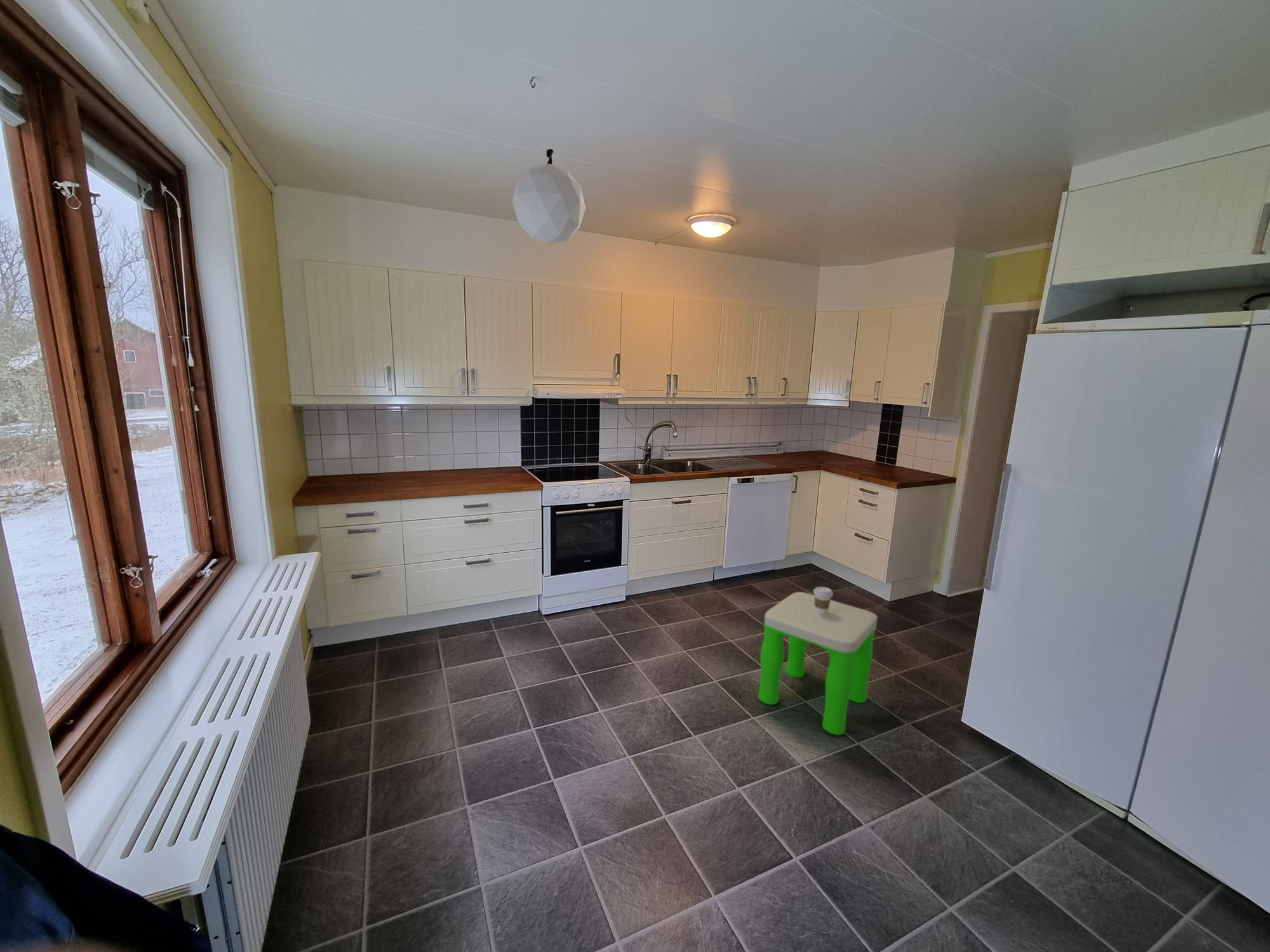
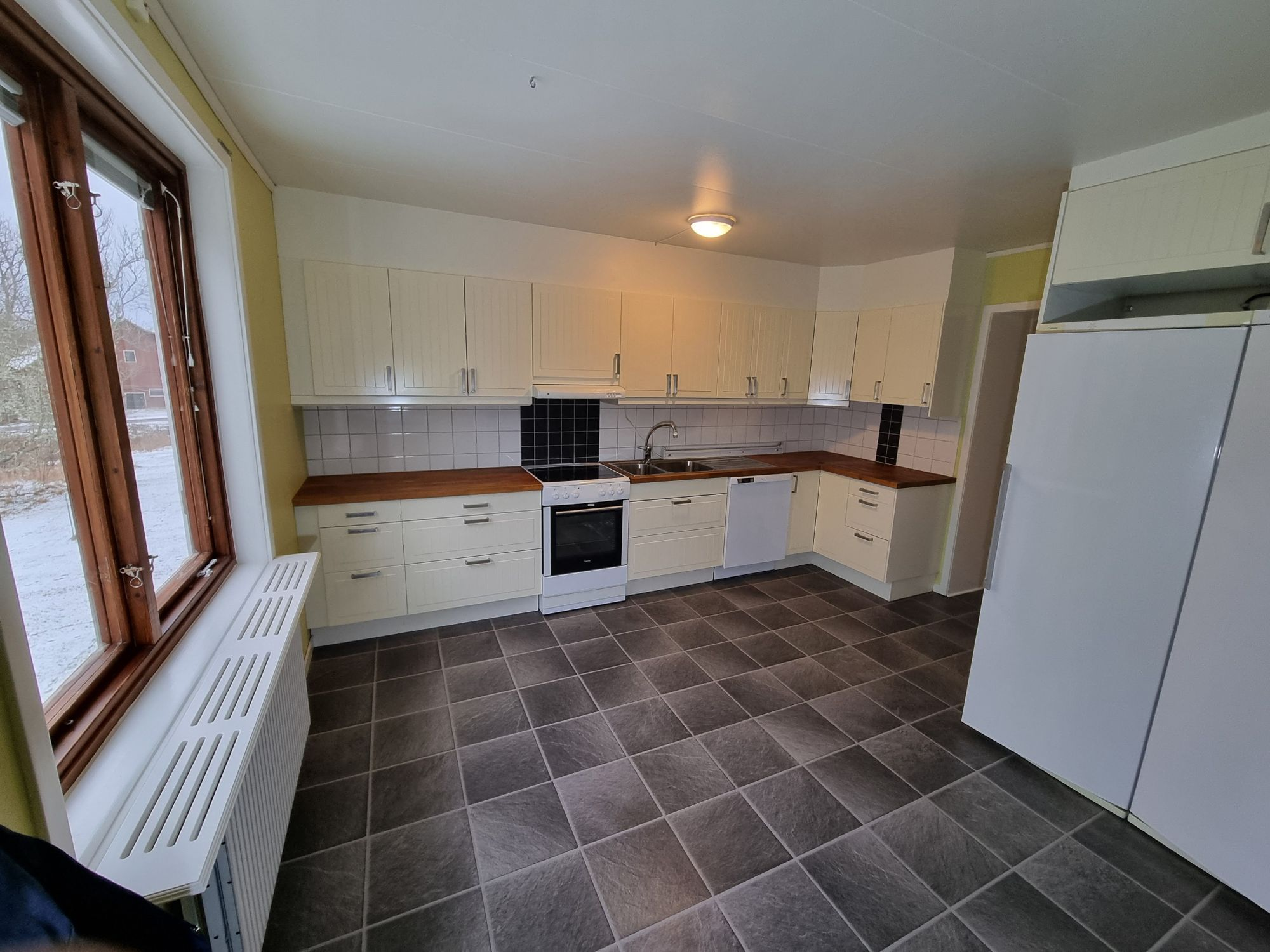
- coffee cup [813,586,834,616]
- pendant lamp [512,149,586,244]
- stool [758,592,878,736]
